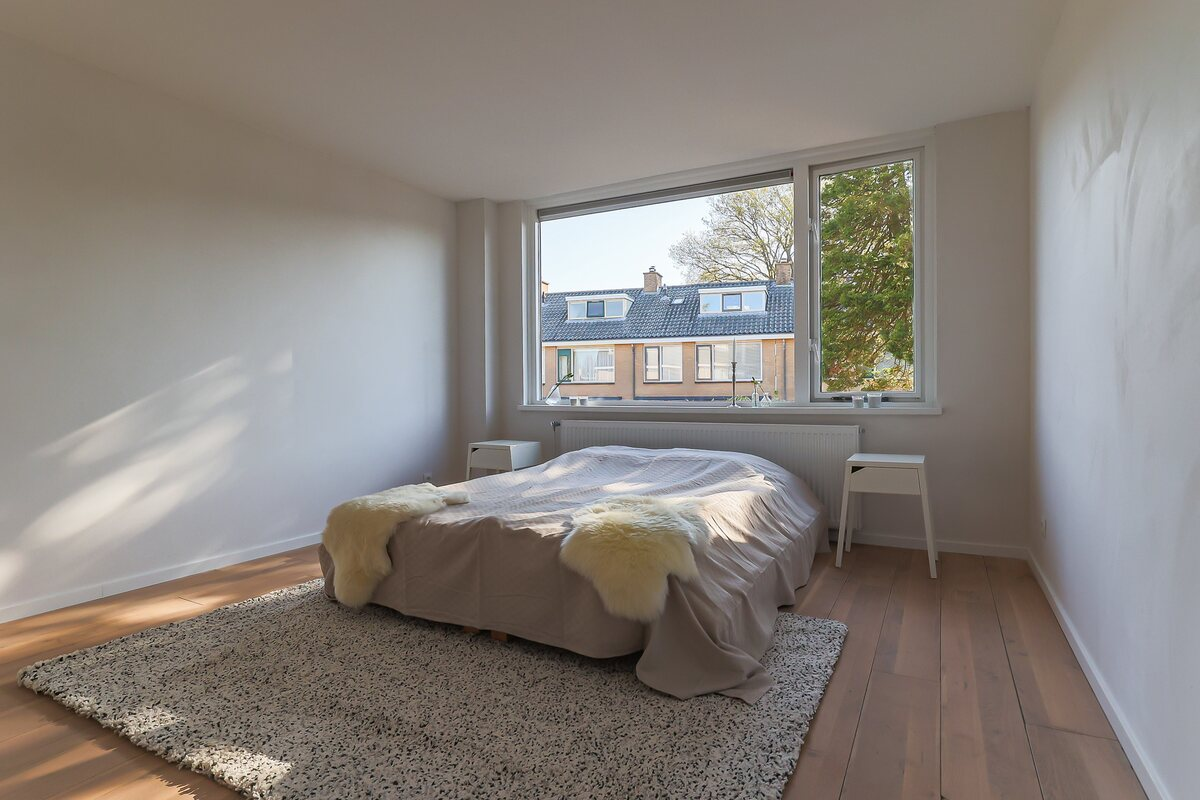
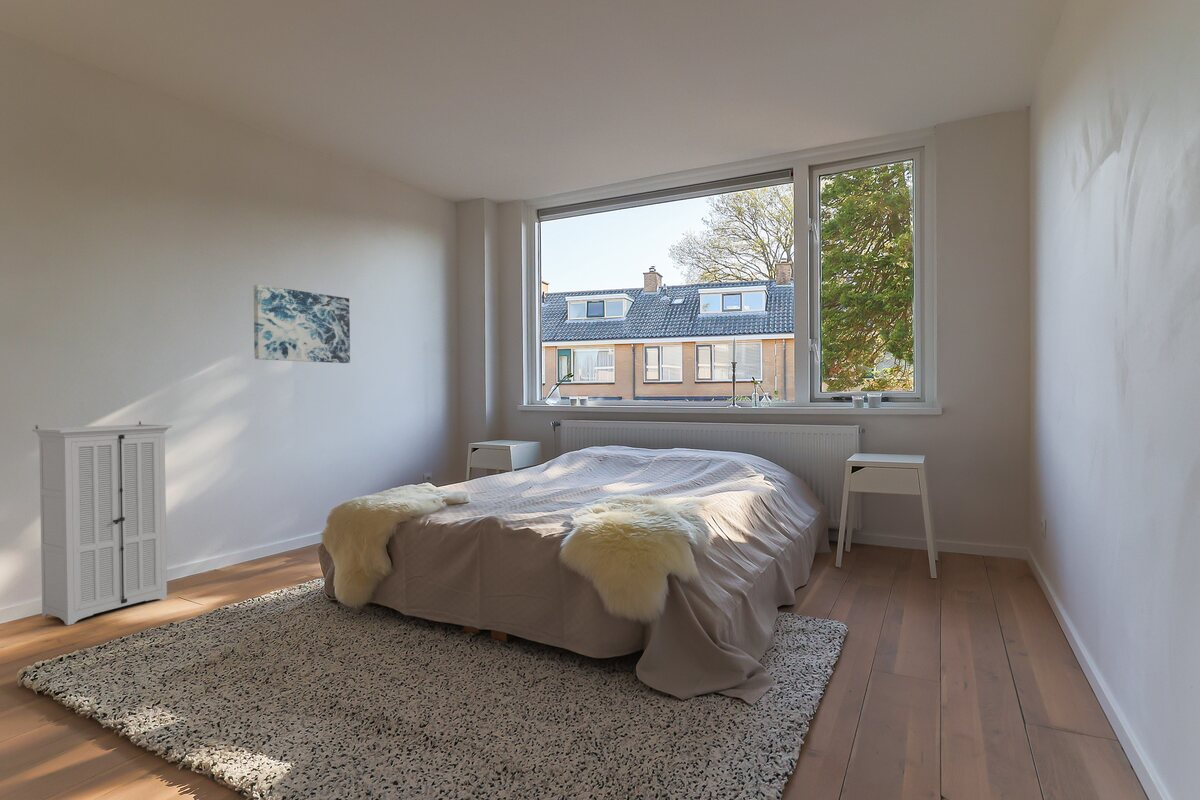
+ wall art [253,284,351,364]
+ storage cabinet [31,420,173,626]
